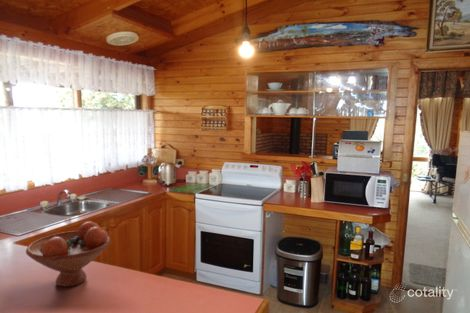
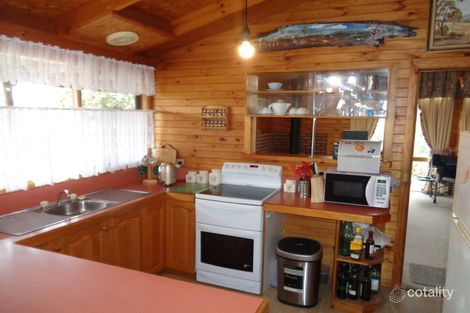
- fruit bowl [25,221,112,288]
